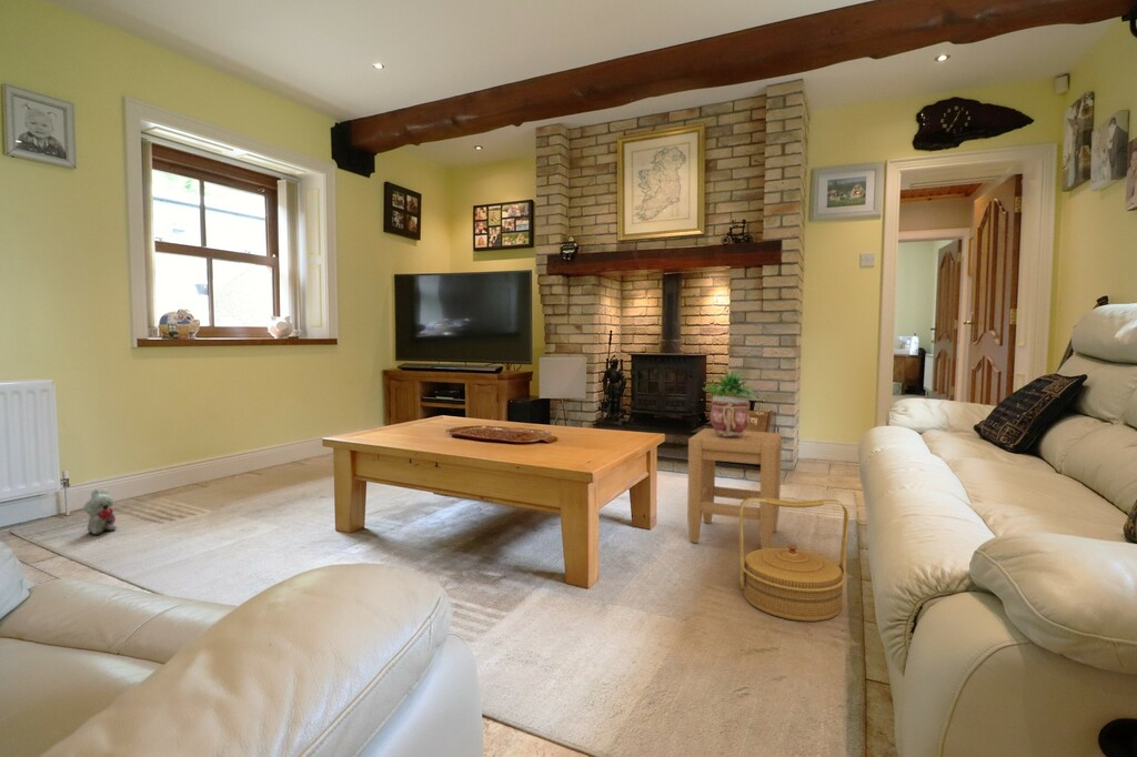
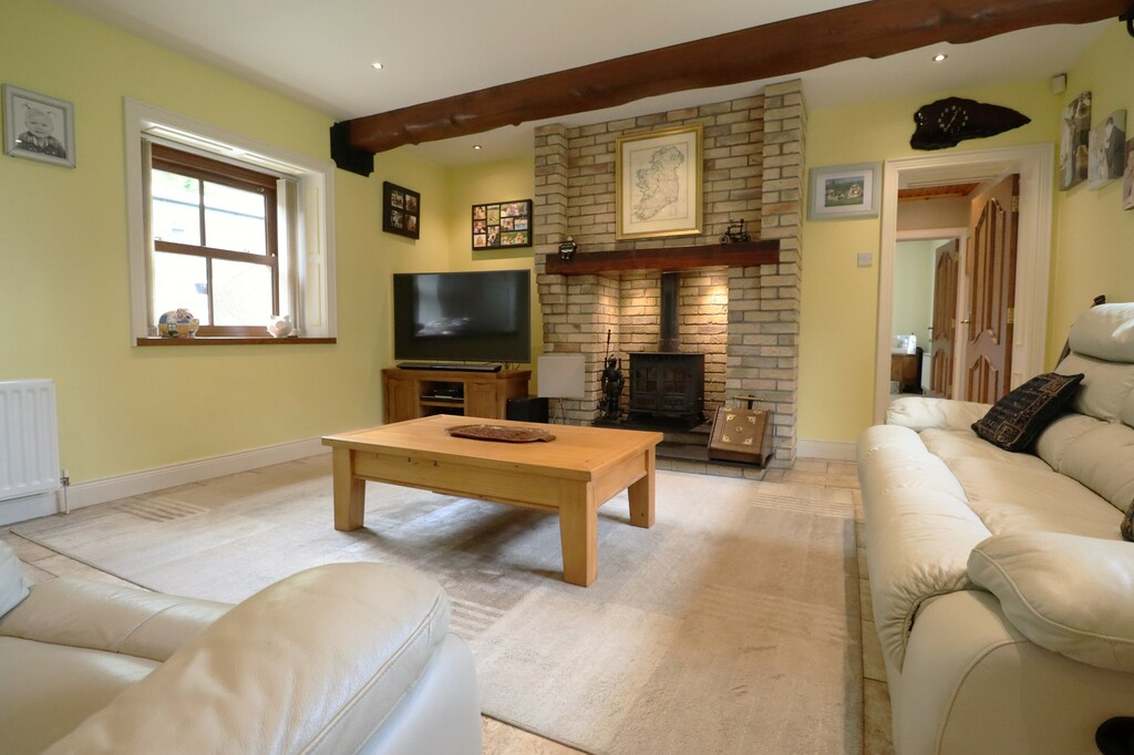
- basket [738,497,851,623]
- plush toy [82,487,118,536]
- potted plant [702,369,759,436]
- stool [686,427,783,549]
